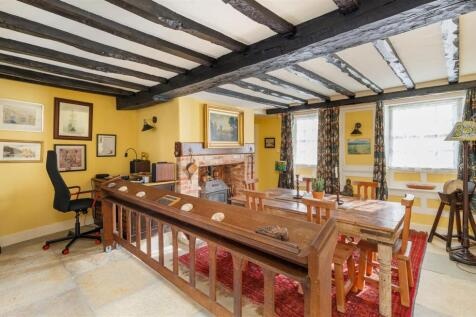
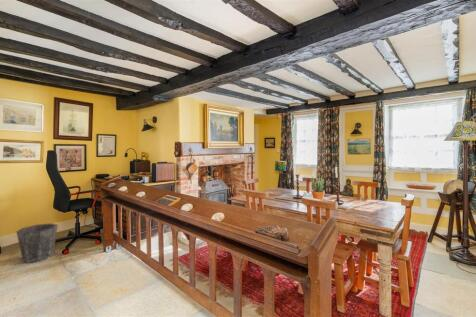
+ waste bin [16,222,59,264]
